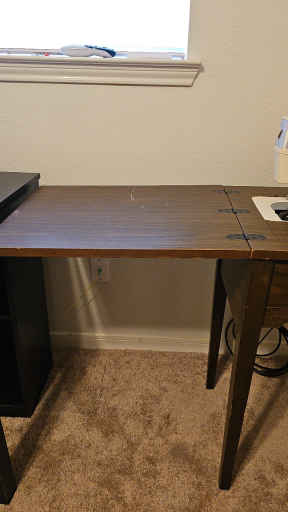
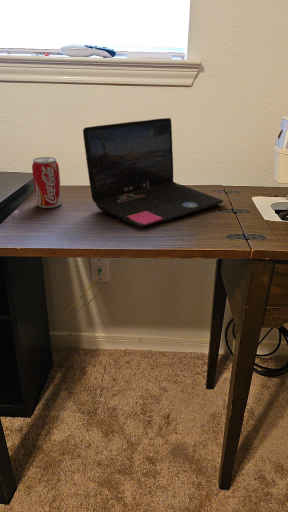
+ beverage can [31,156,63,209]
+ laptop [82,117,224,228]
